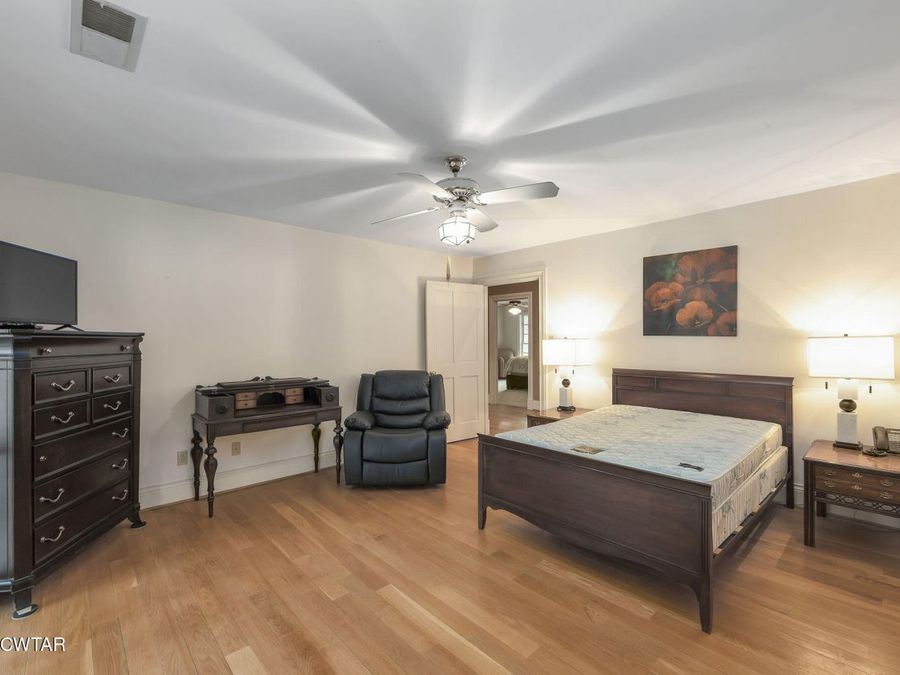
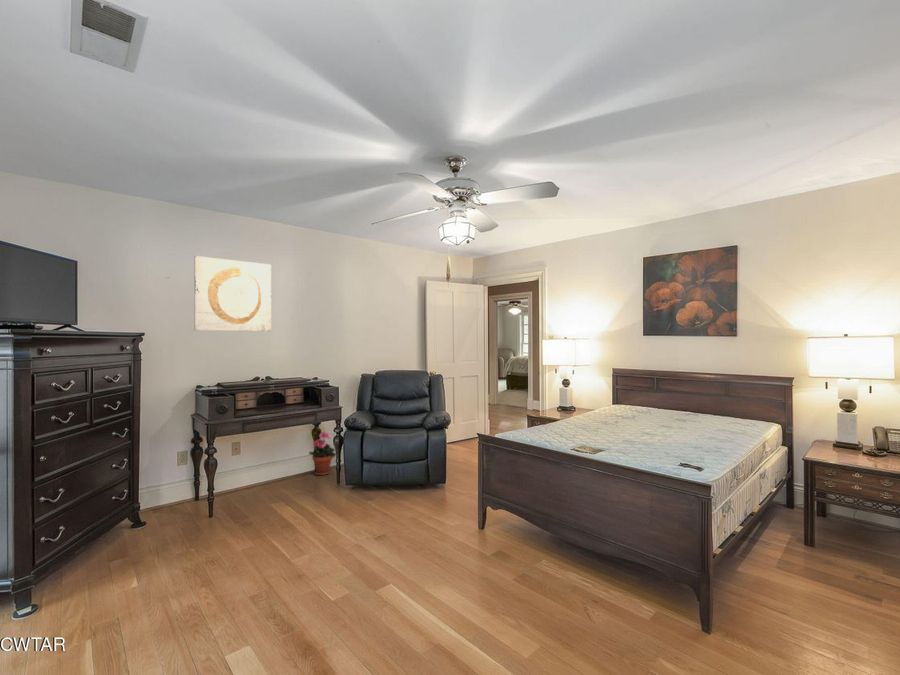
+ potted plant [308,431,337,476]
+ wall art [193,255,272,332]
